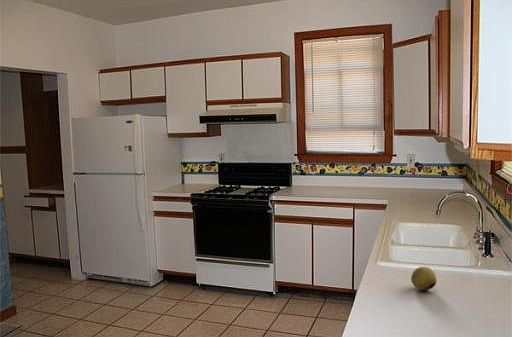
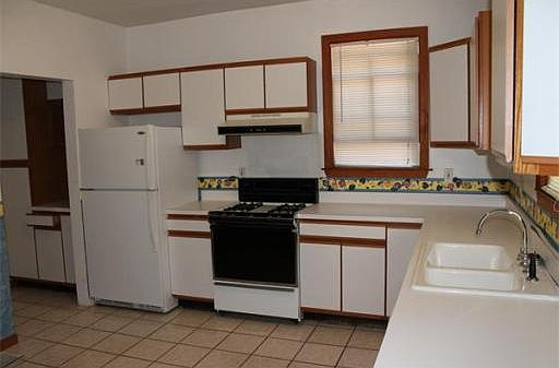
- fruit [410,266,438,291]
